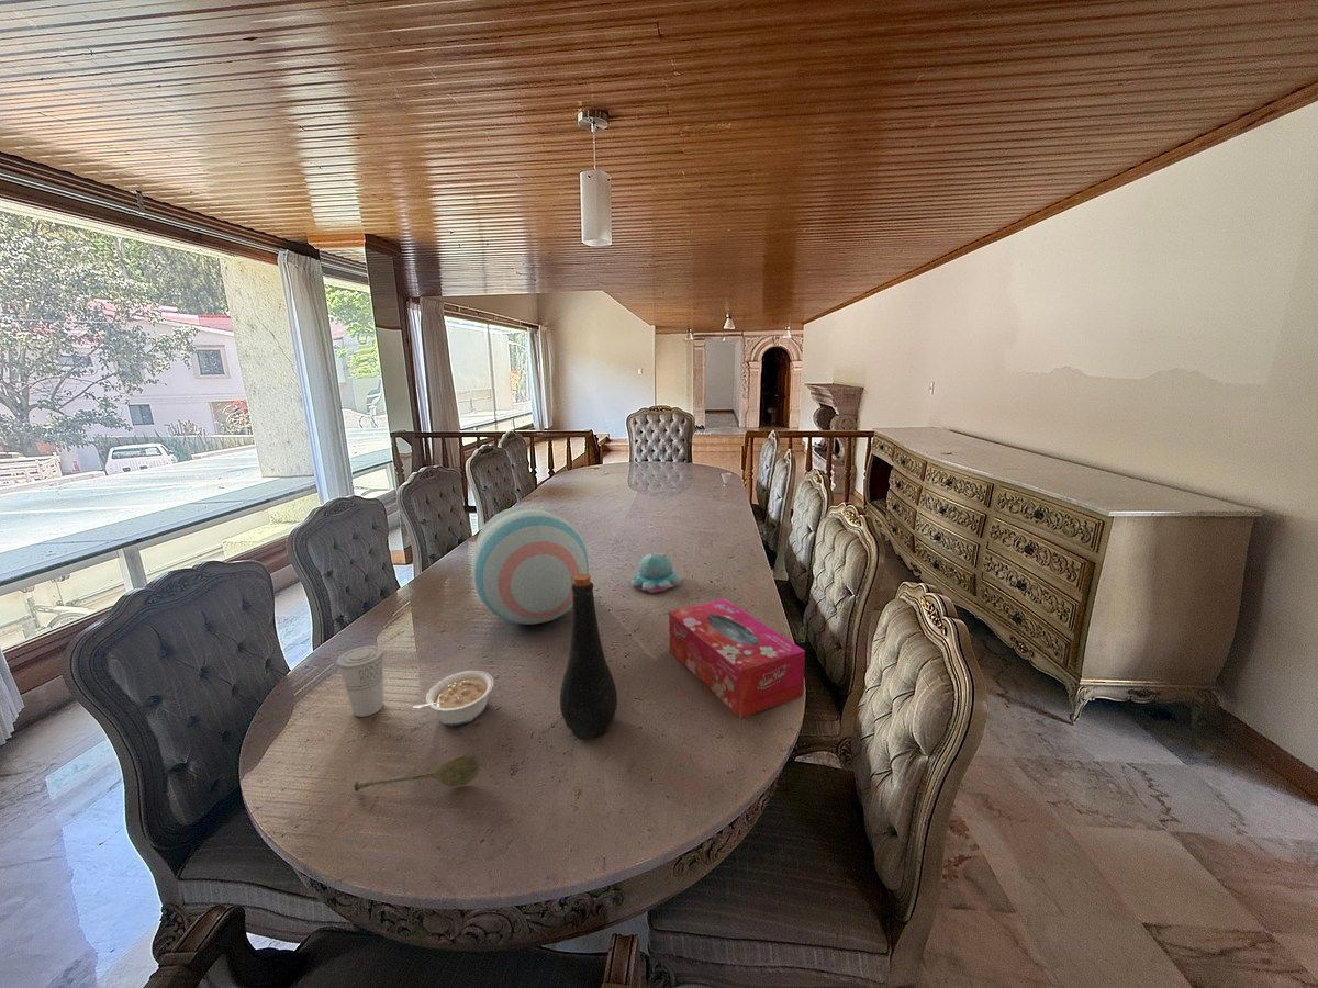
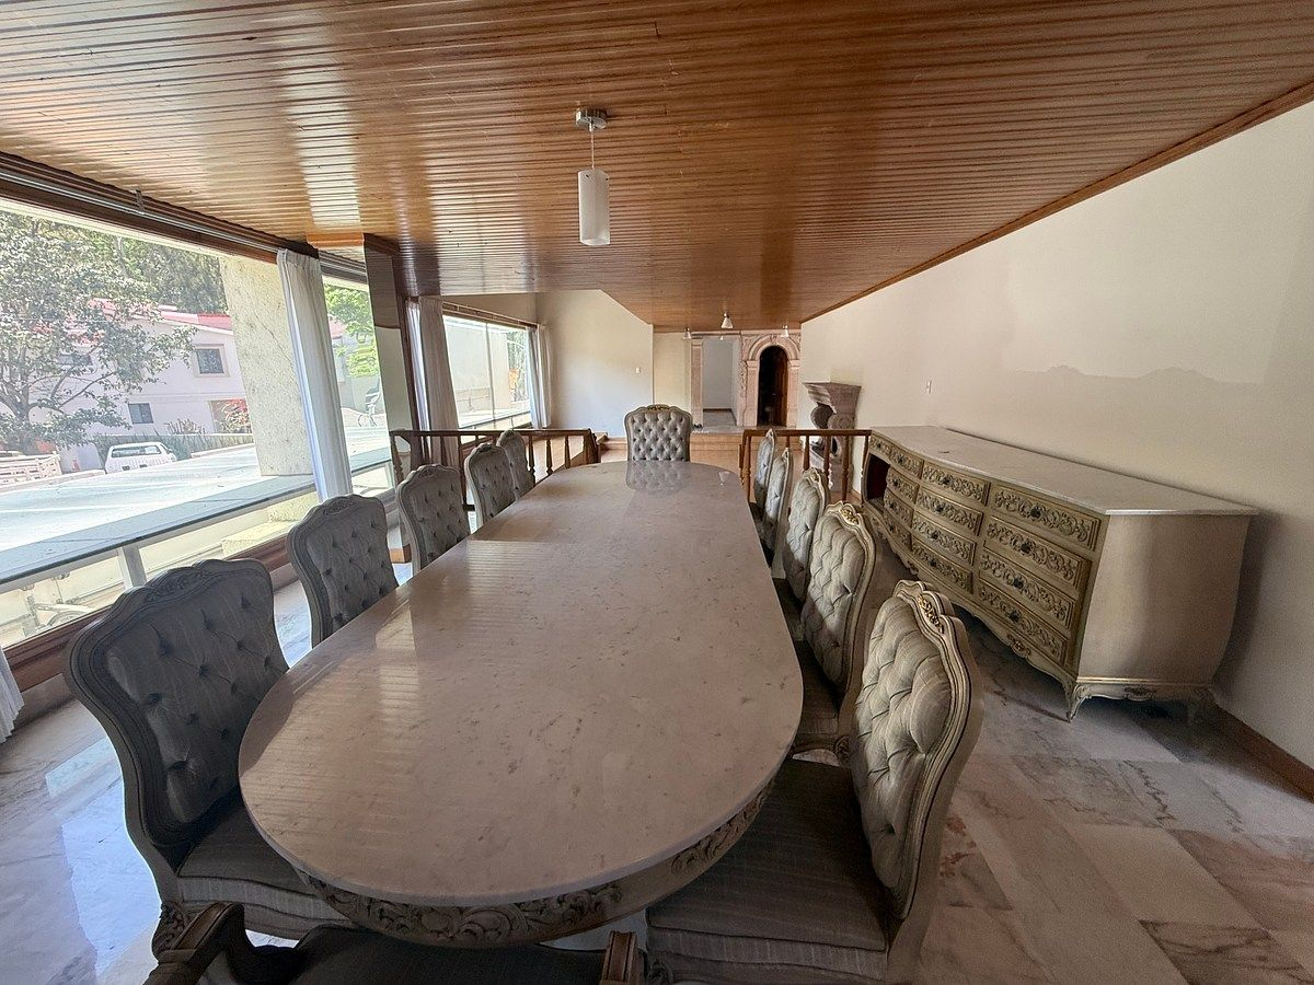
- tissue box [668,598,806,719]
- legume [412,670,495,727]
- bottle [559,573,618,741]
- cup [335,644,386,718]
- candle [630,551,682,594]
- soupspoon [353,752,482,793]
- vase [470,505,590,626]
